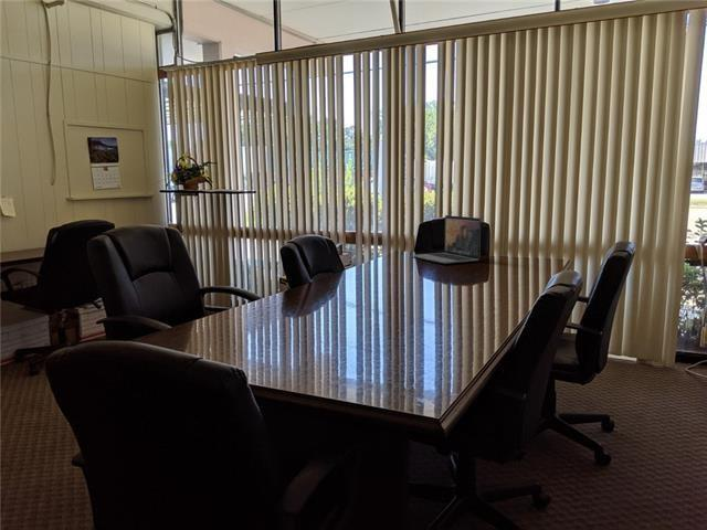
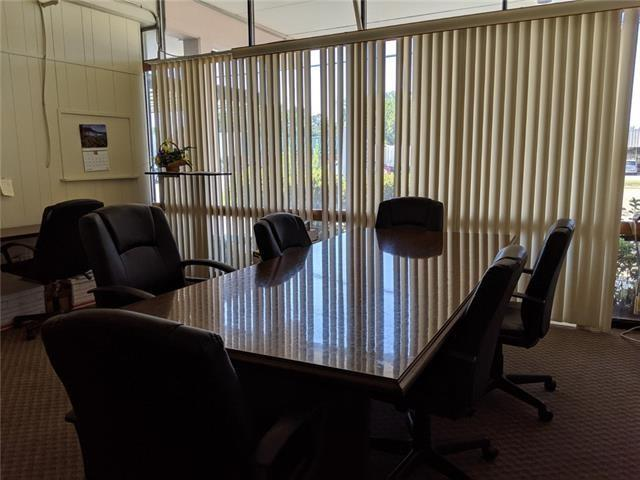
- laptop [411,214,482,265]
